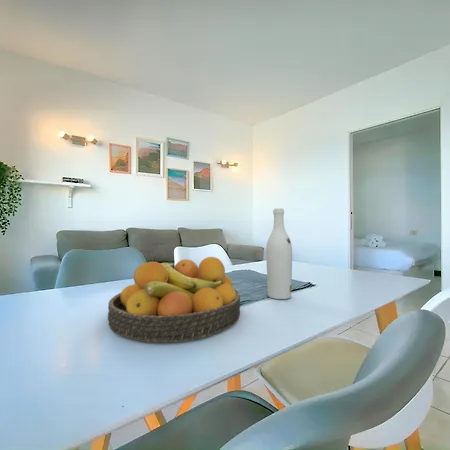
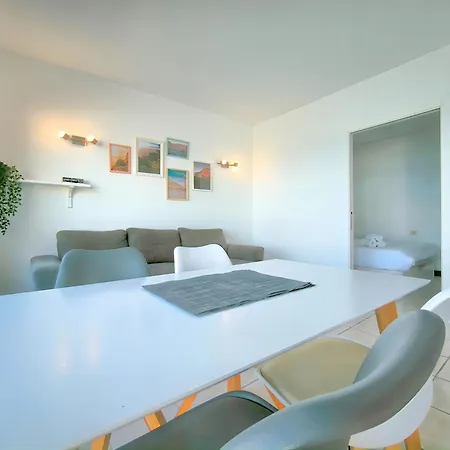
- fruit bowl [107,256,241,343]
- wine bottle [265,207,293,300]
